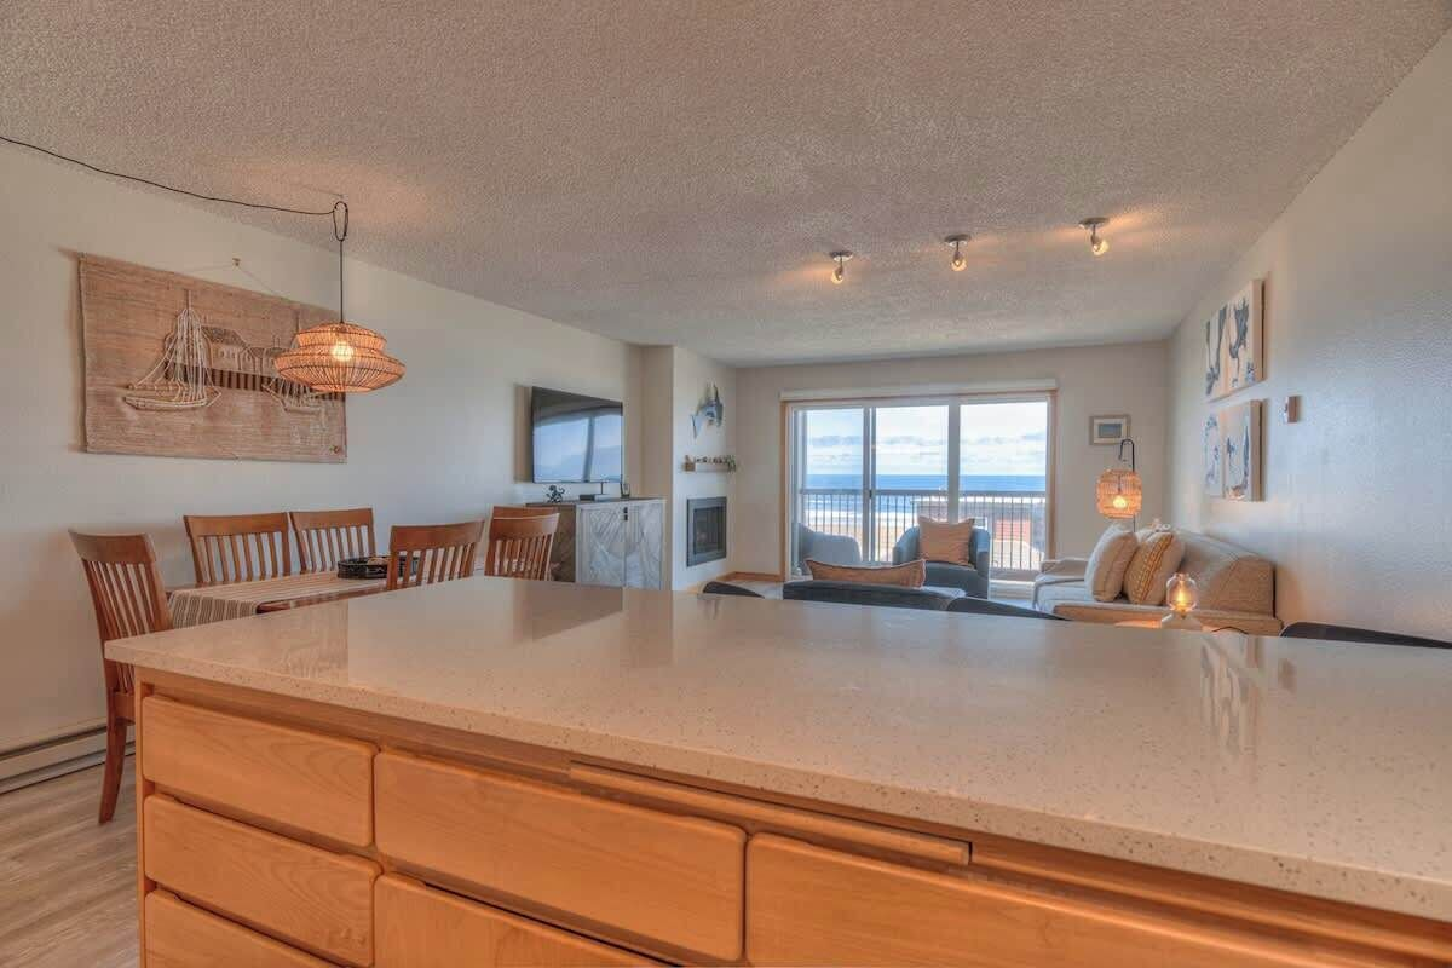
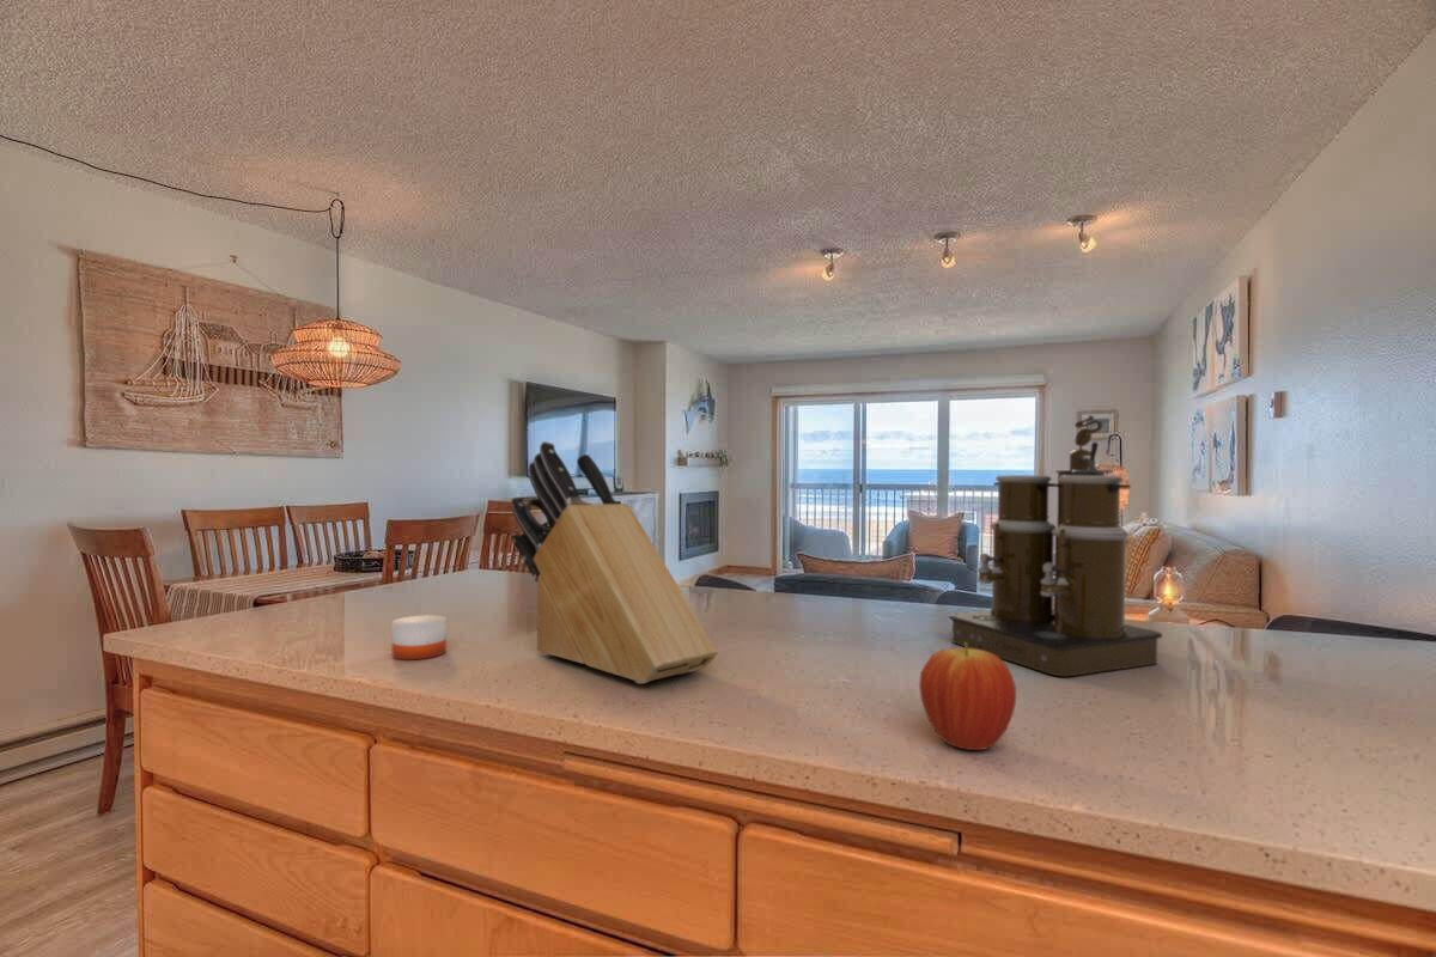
+ candle [391,604,448,660]
+ fruit [918,642,1017,751]
+ coffee maker [948,414,1163,677]
+ knife block [510,440,719,685]
